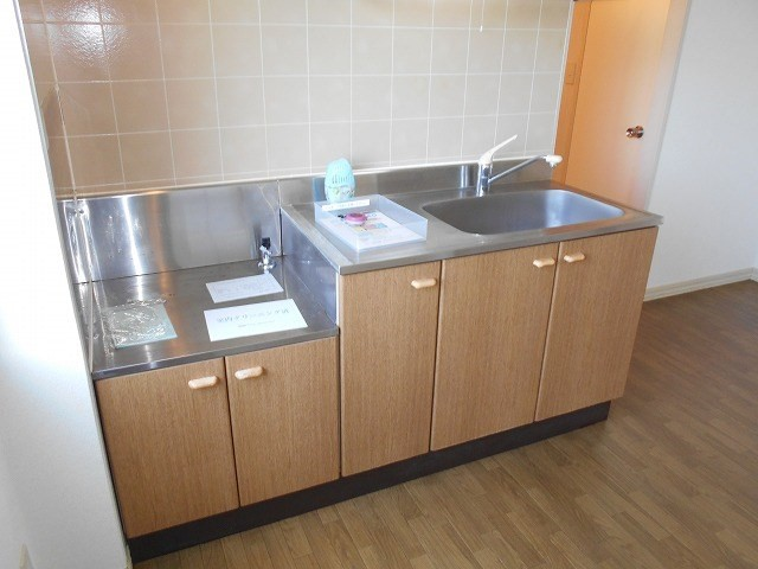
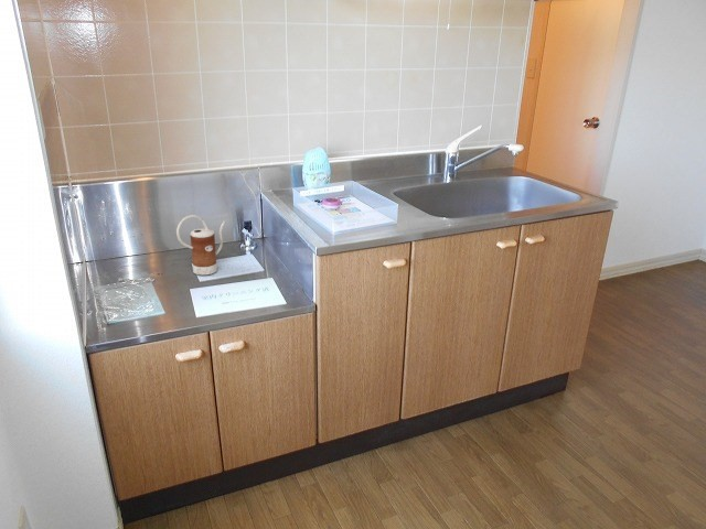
+ kettle [175,214,227,276]
